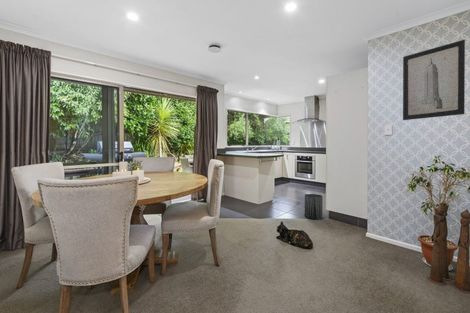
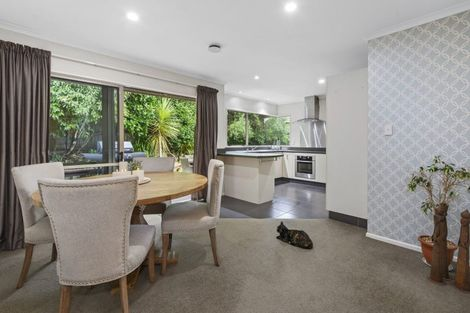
- wall art [402,39,466,121]
- trash can [304,193,323,220]
